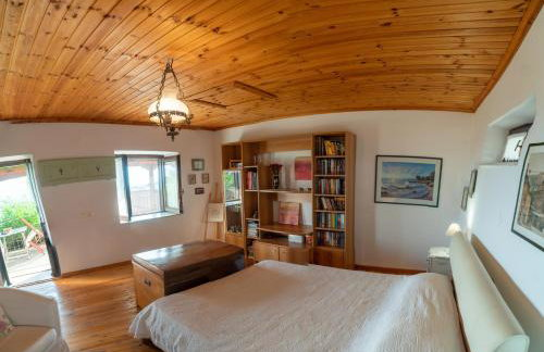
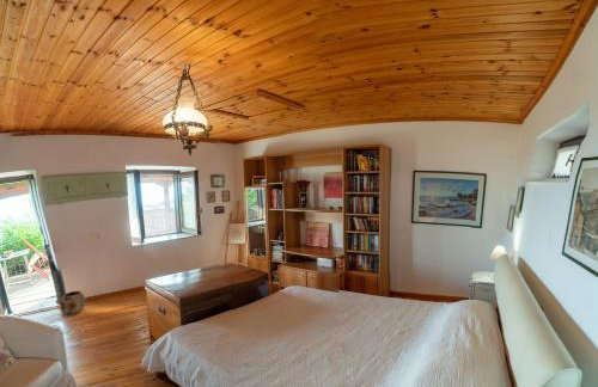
+ planter [59,290,86,317]
